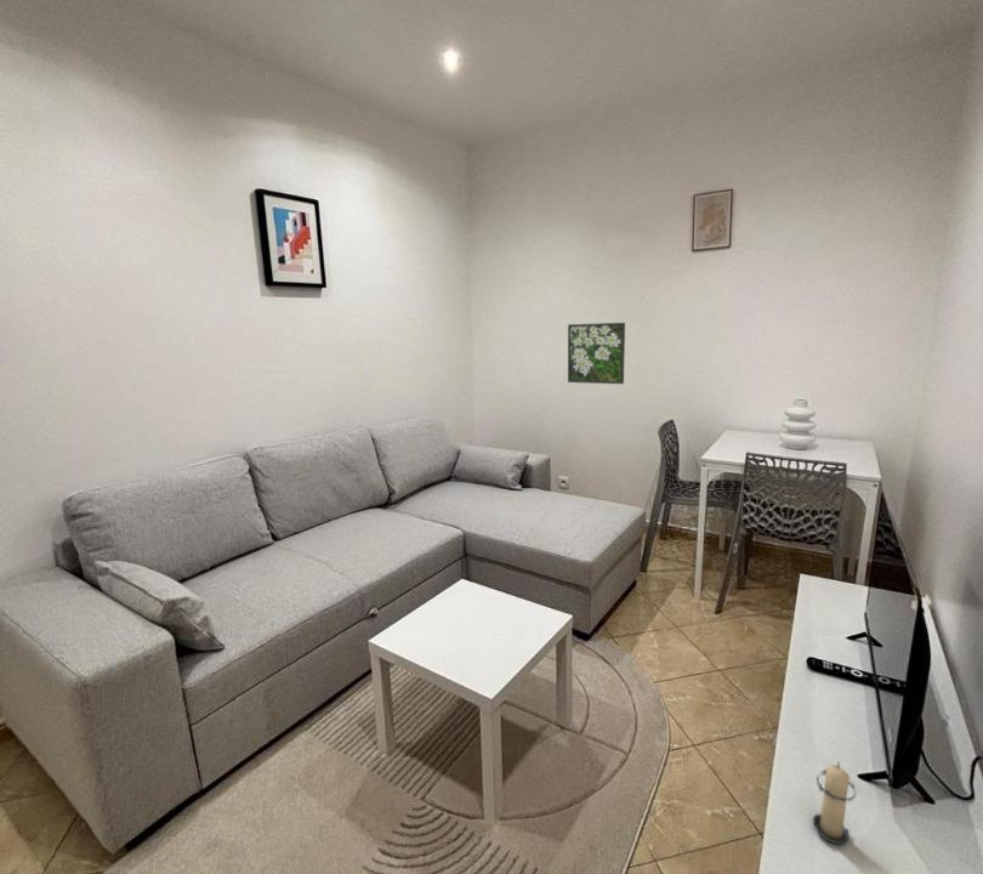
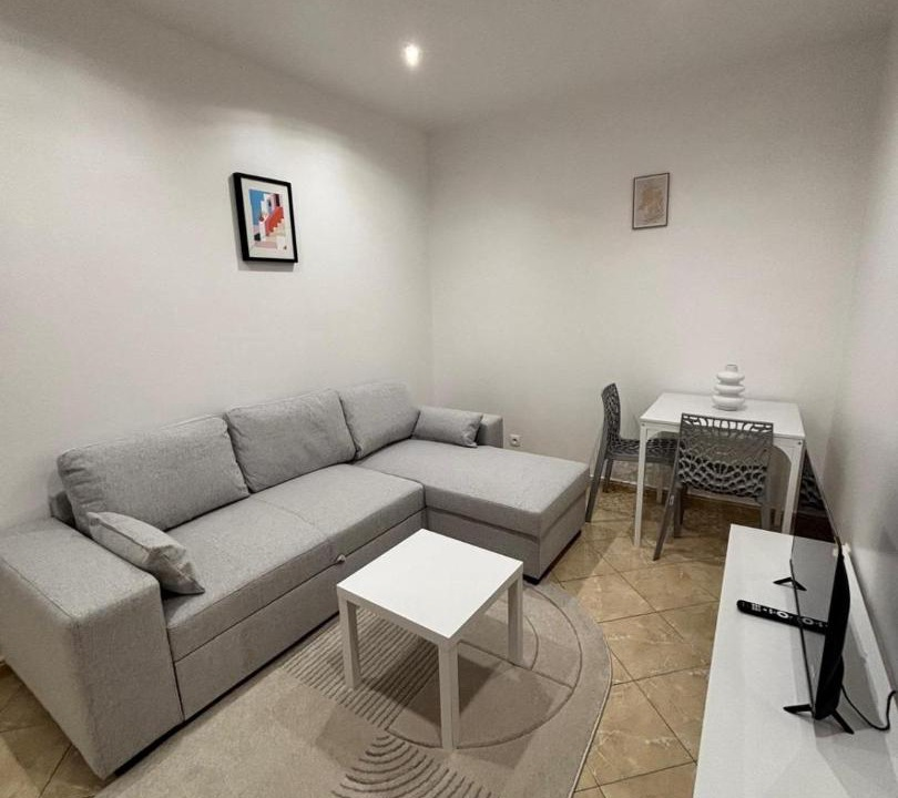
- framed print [567,322,626,385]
- candle [809,761,858,845]
